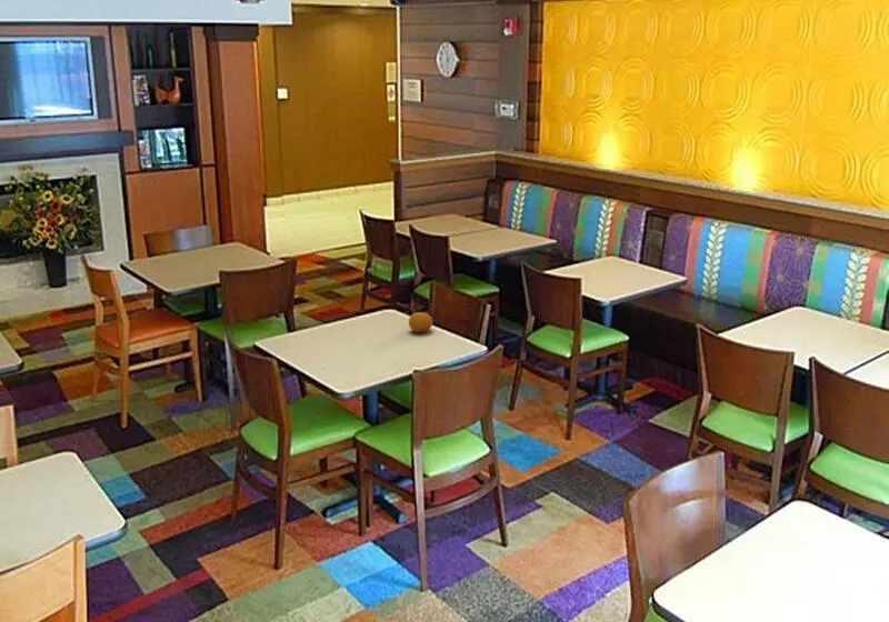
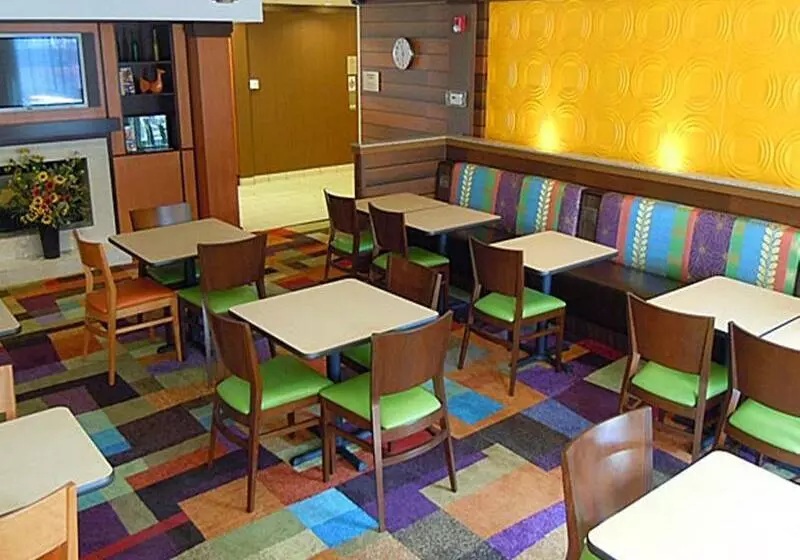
- fruit [408,311,433,333]
